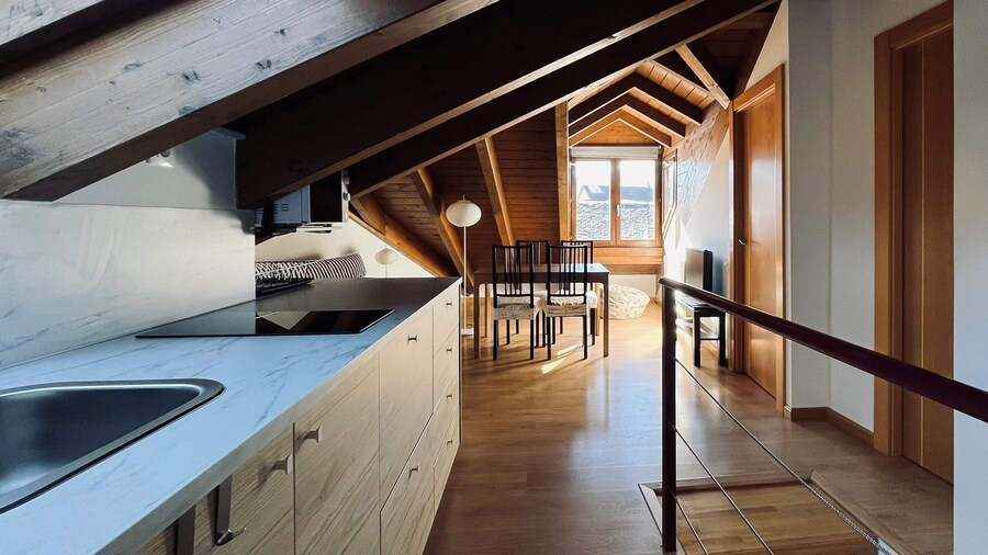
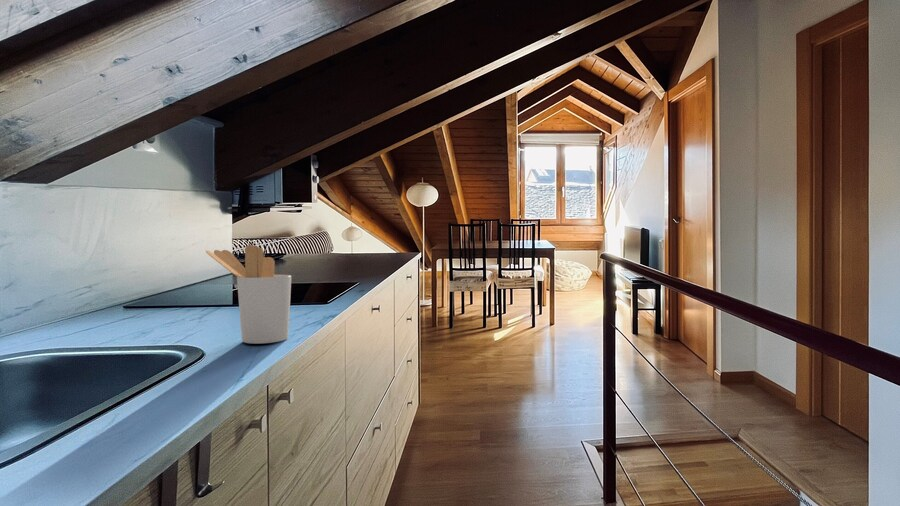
+ utensil holder [205,244,292,345]
